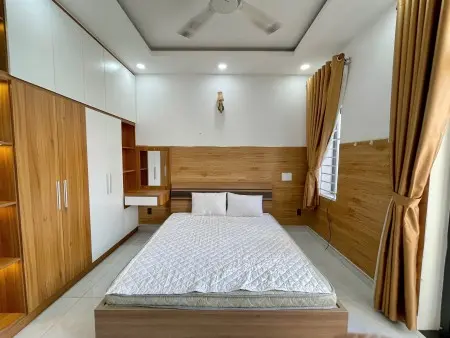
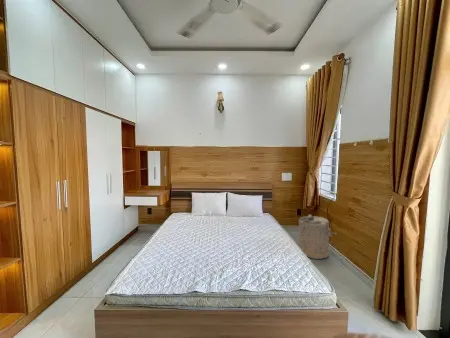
+ laundry hamper [298,214,338,260]
